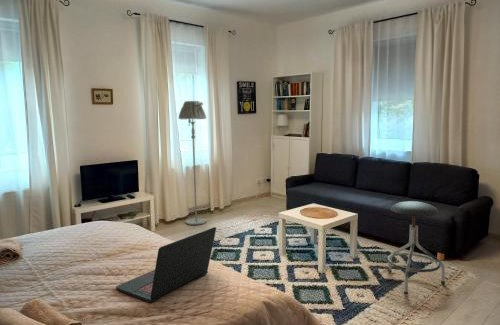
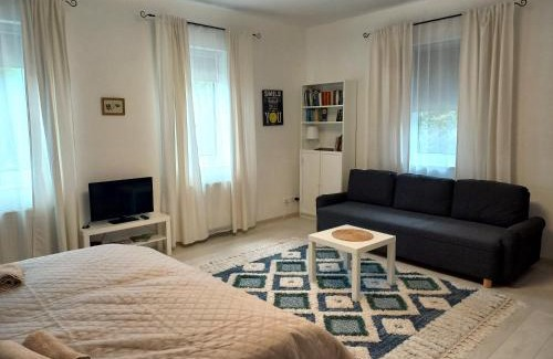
- floor lamp [178,100,207,226]
- stool [386,200,446,295]
- laptop [115,226,217,303]
